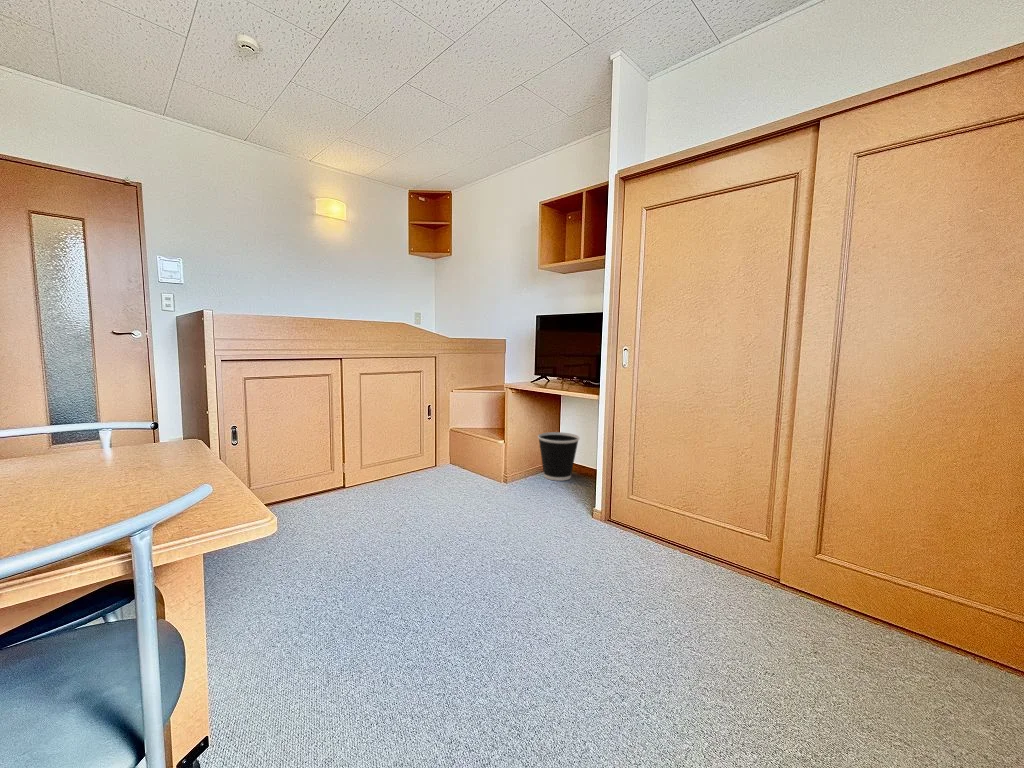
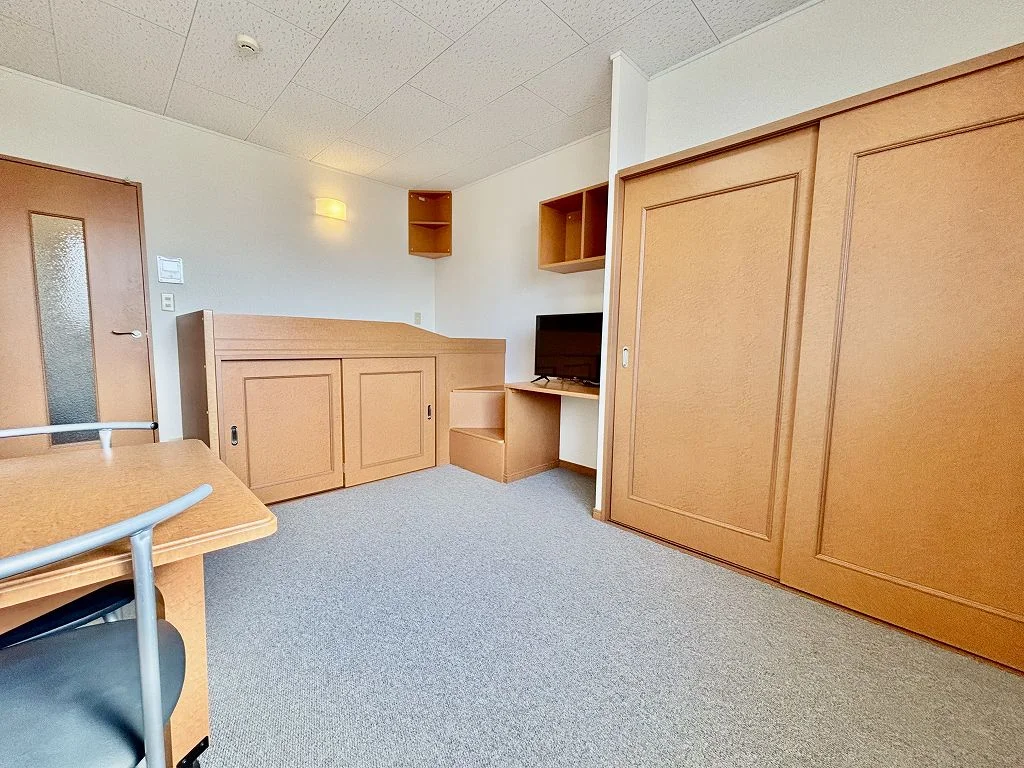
- wastebasket [537,431,581,482]
